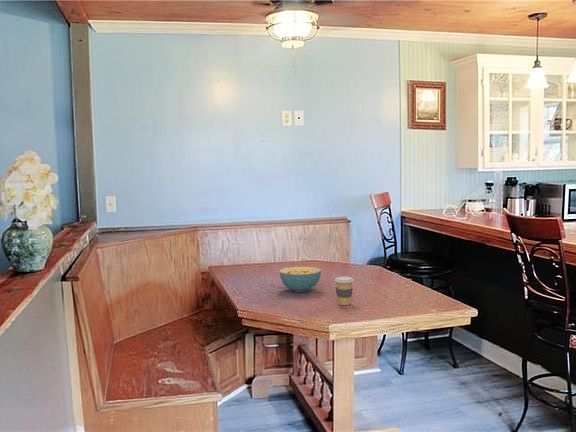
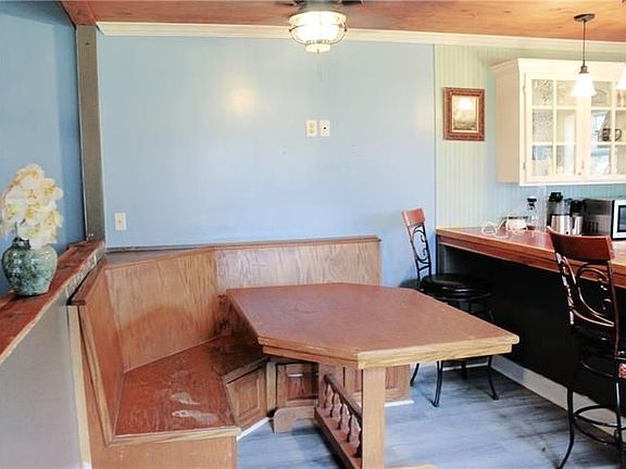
- coffee cup [333,276,355,306]
- cereal bowl [278,266,322,293]
